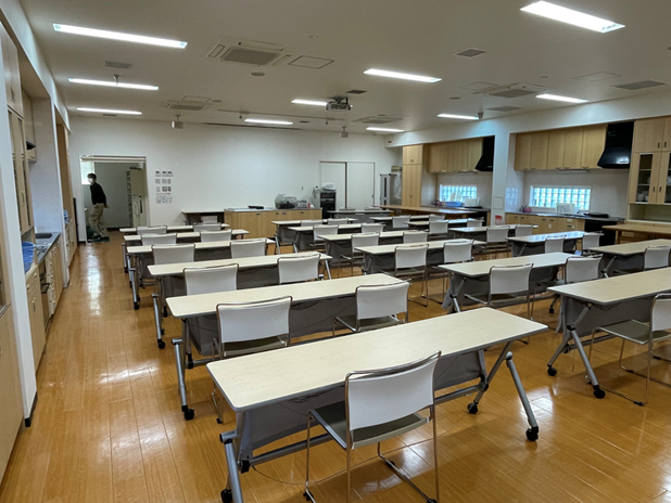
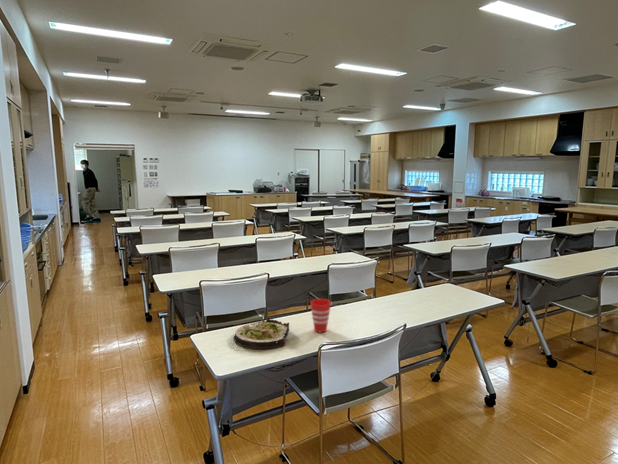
+ salad plate [233,317,290,350]
+ cup [310,298,332,333]
